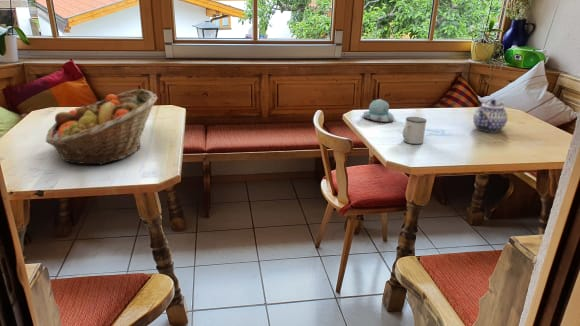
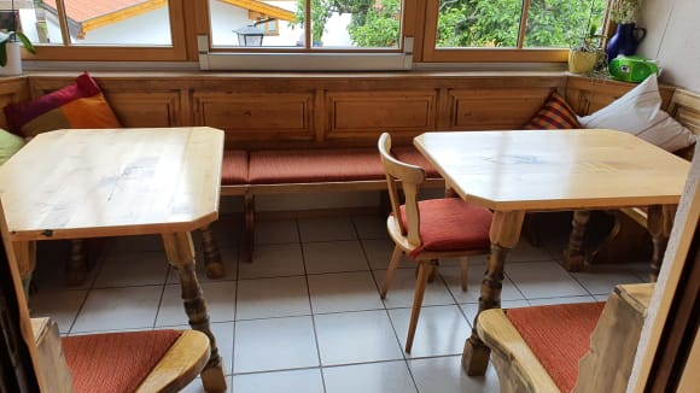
- mug [402,116,428,145]
- fruit basket [44,88,159,166]
- candle [362,98,395,123]
- teapot [472,98,509,133]
